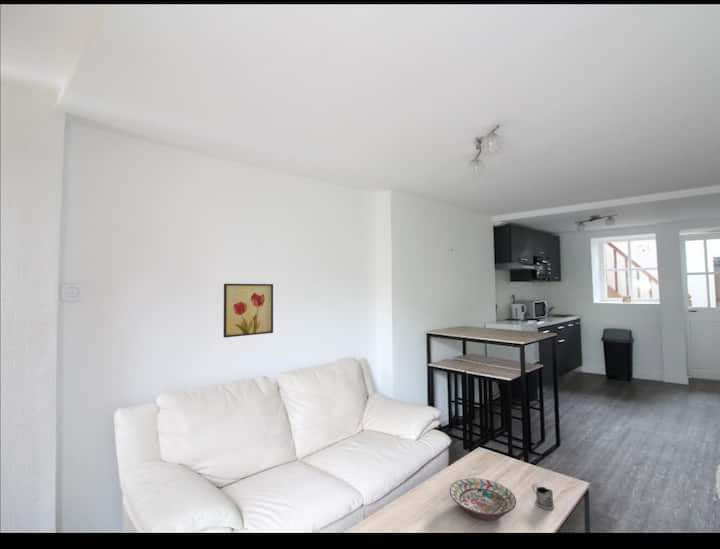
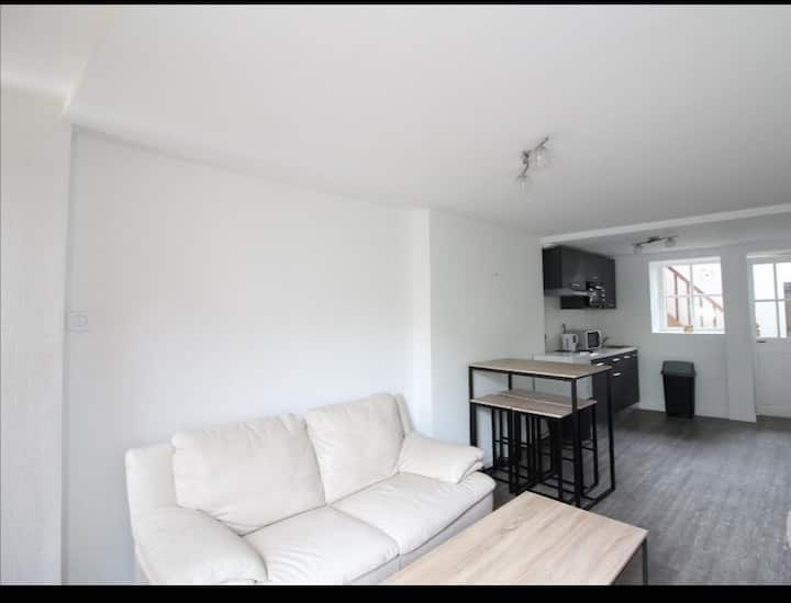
- tea glass holder [532,483,555,511]
- wall art [223,283,274,338]
- decorative bowl [449,477,517,521]
